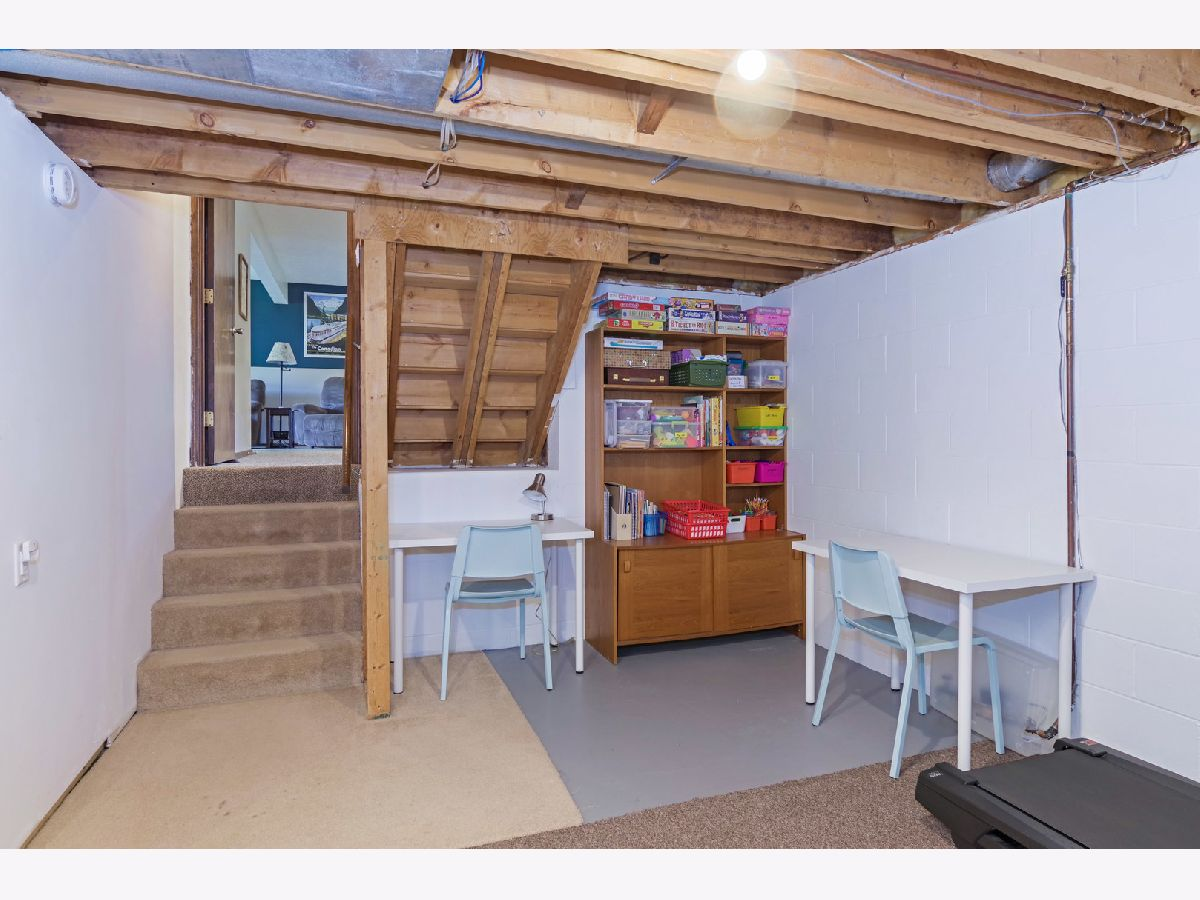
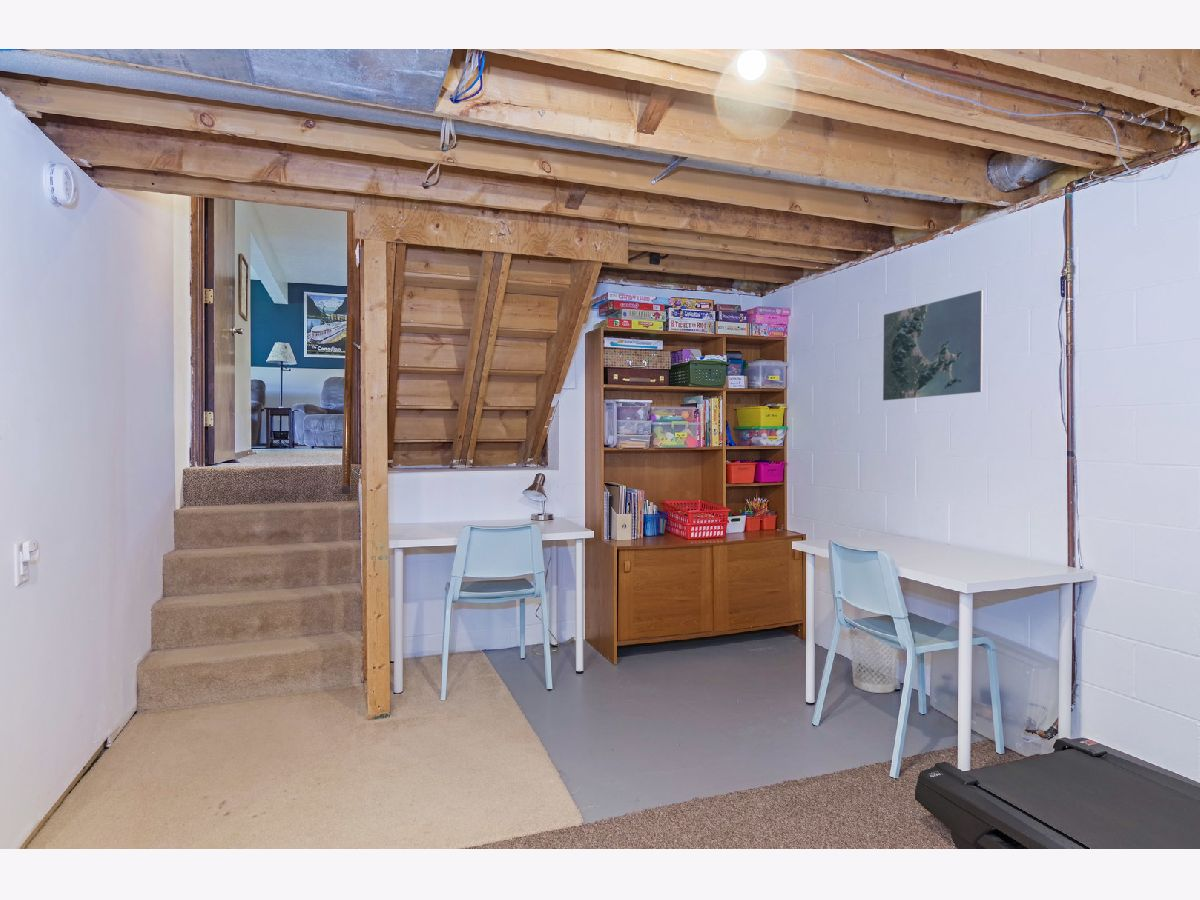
+ wastebasket [848,628,900,694]
+ map [882,289,984,401]
